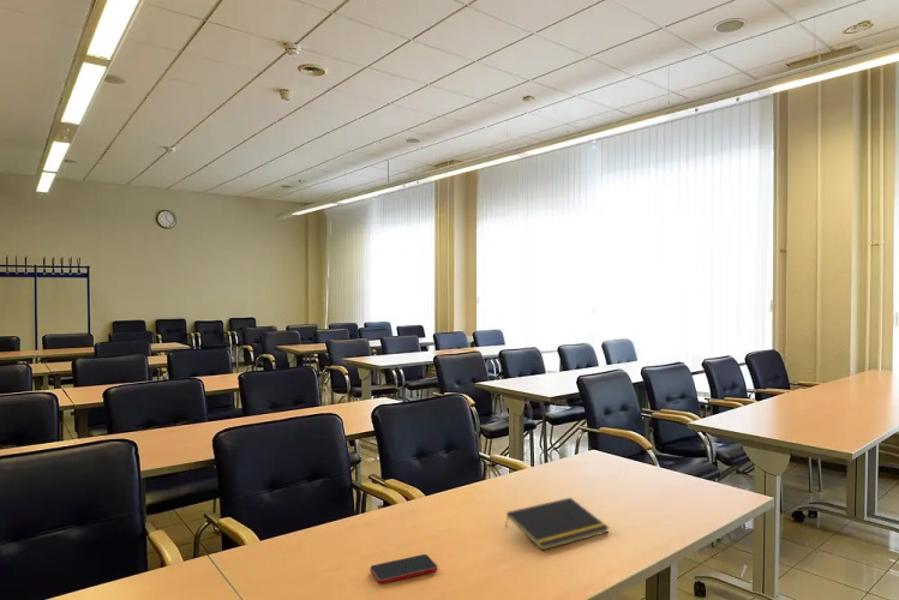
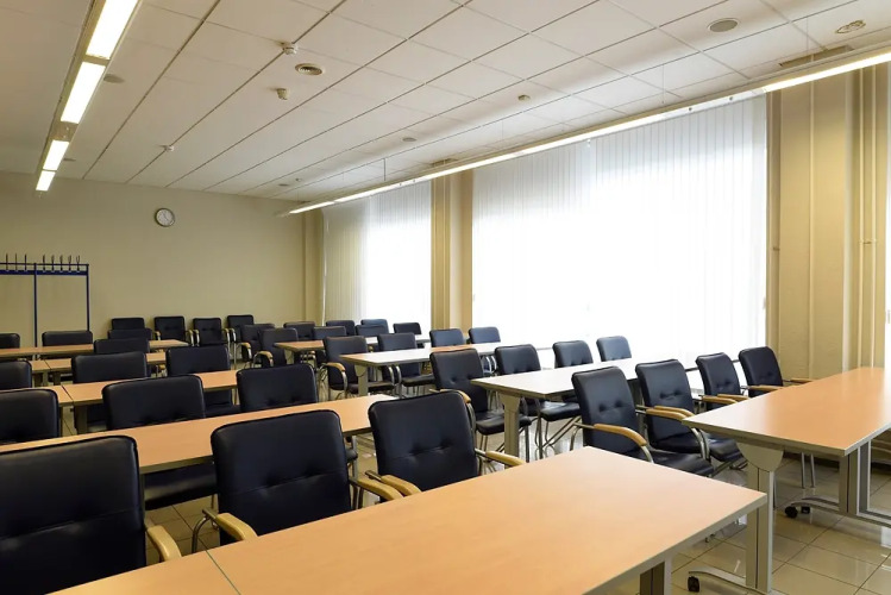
- notepad [504,497,610,551]
- smartphone [368,553,438,584]
